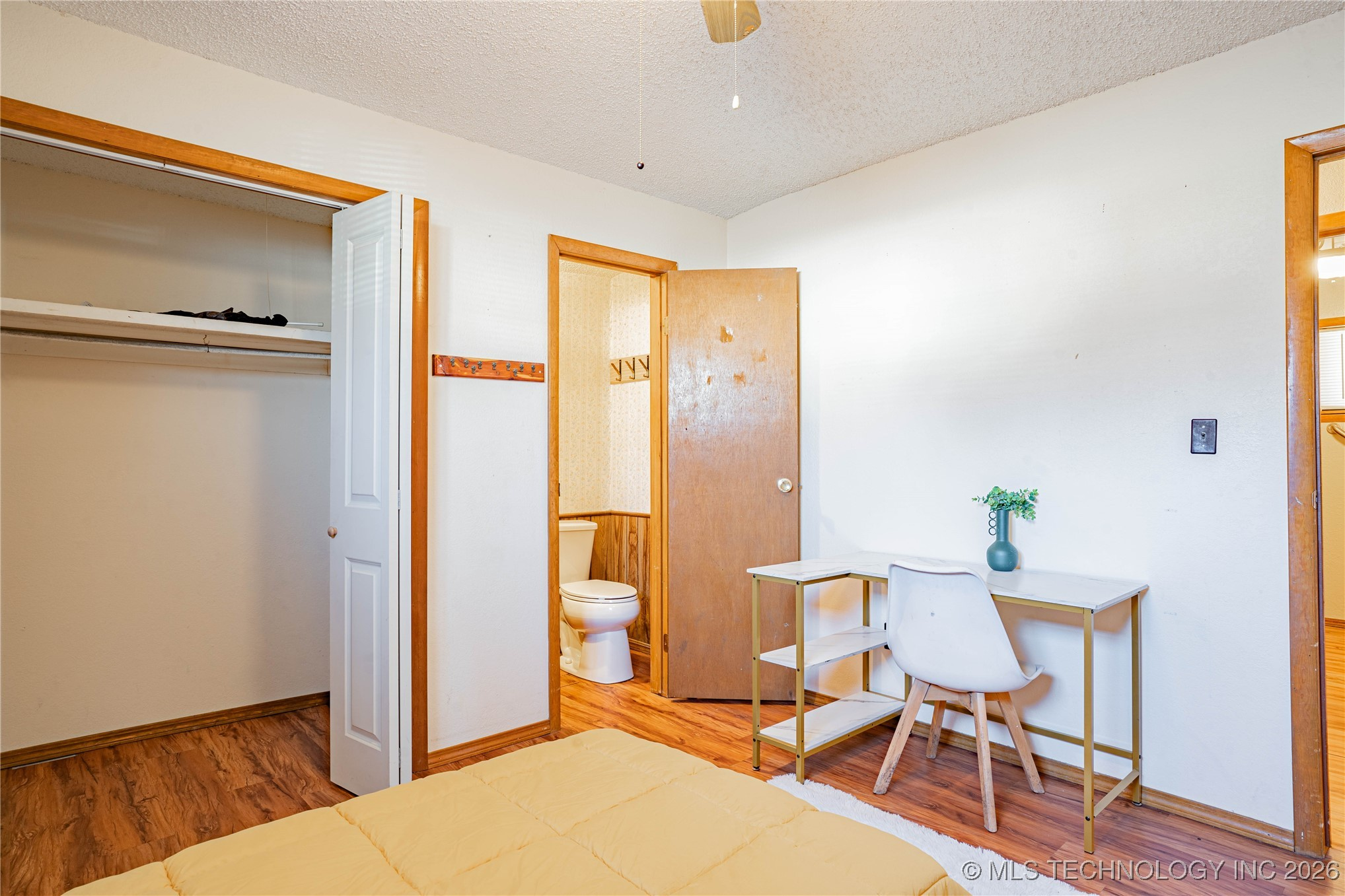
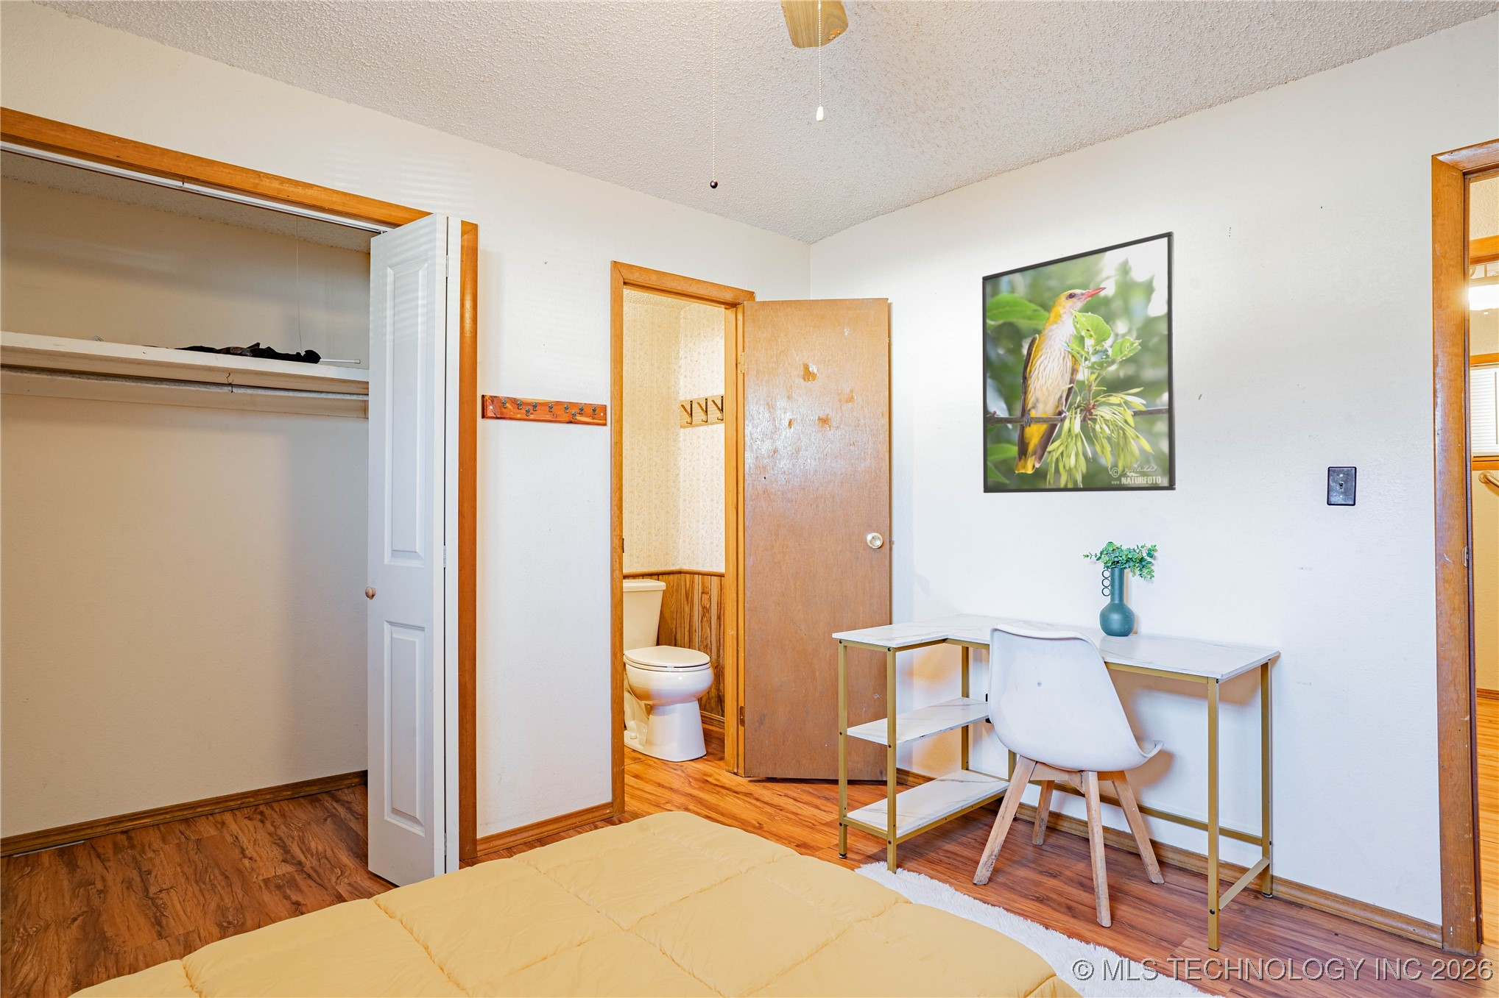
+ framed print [982,231,1177,493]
